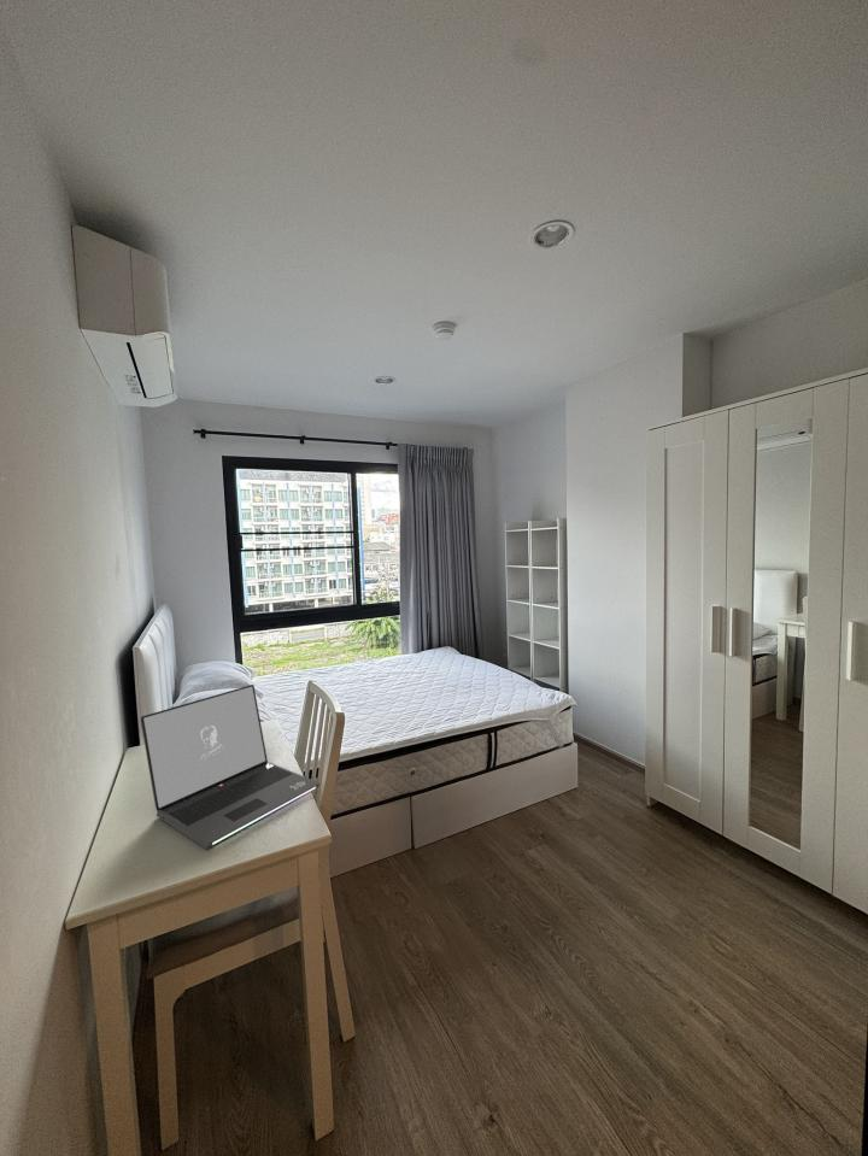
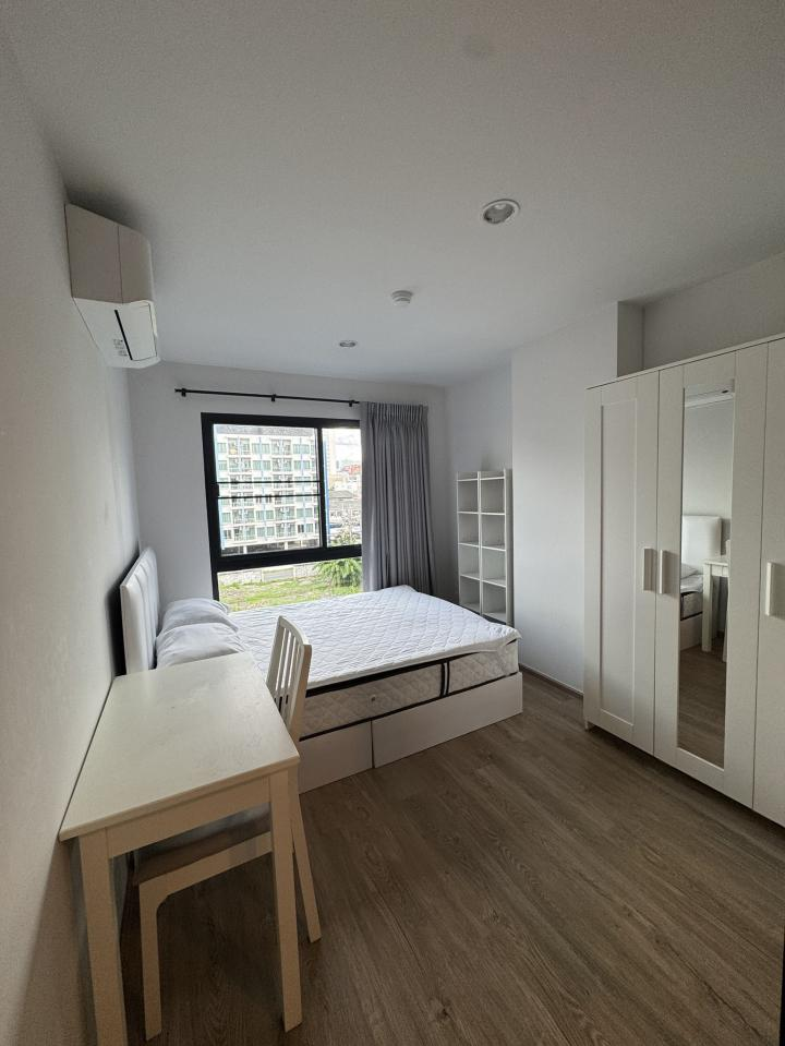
- laptop [140,683,321,850]
